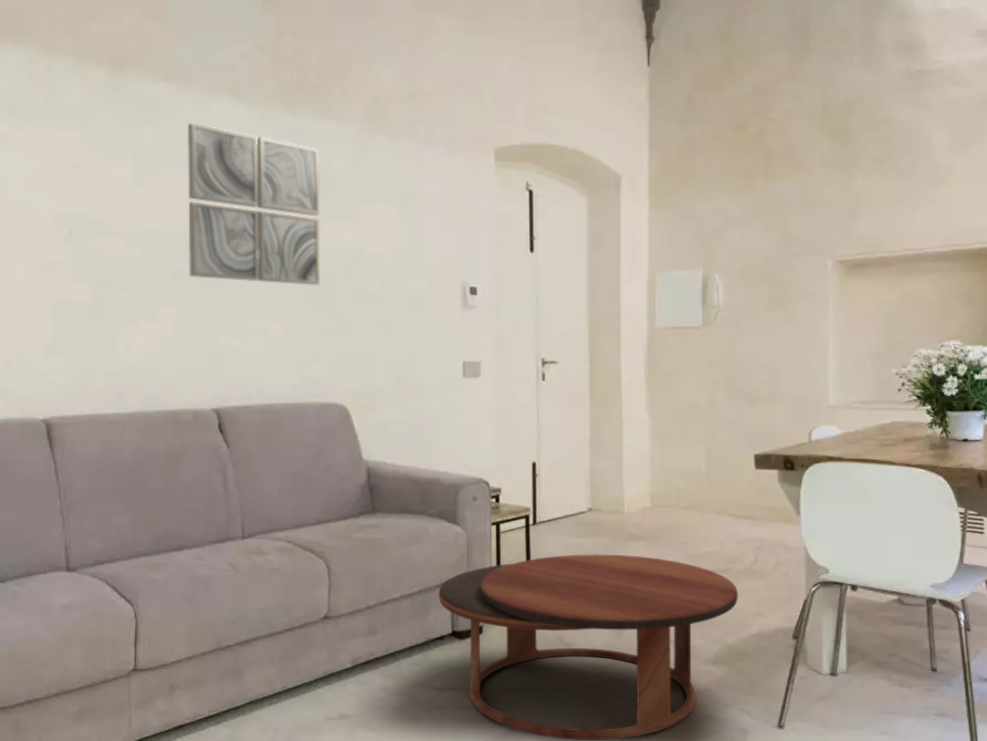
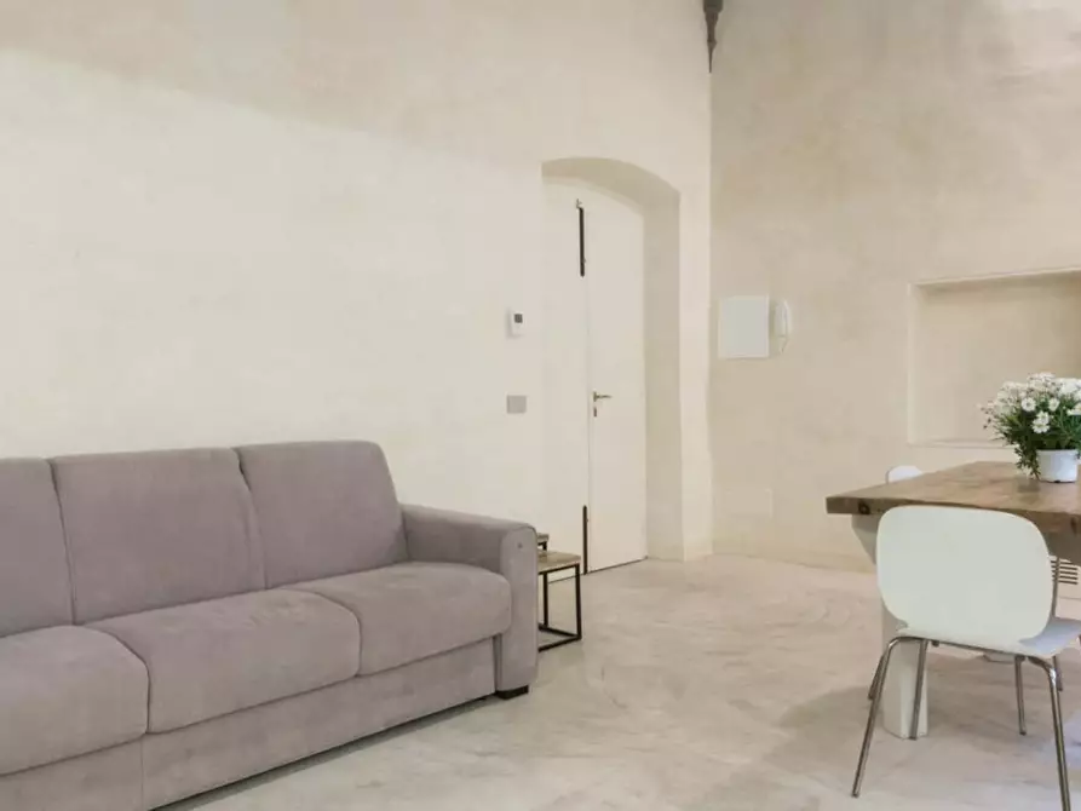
- wall art [187,122,321,286]
- coffee table [438,553,739,741]
